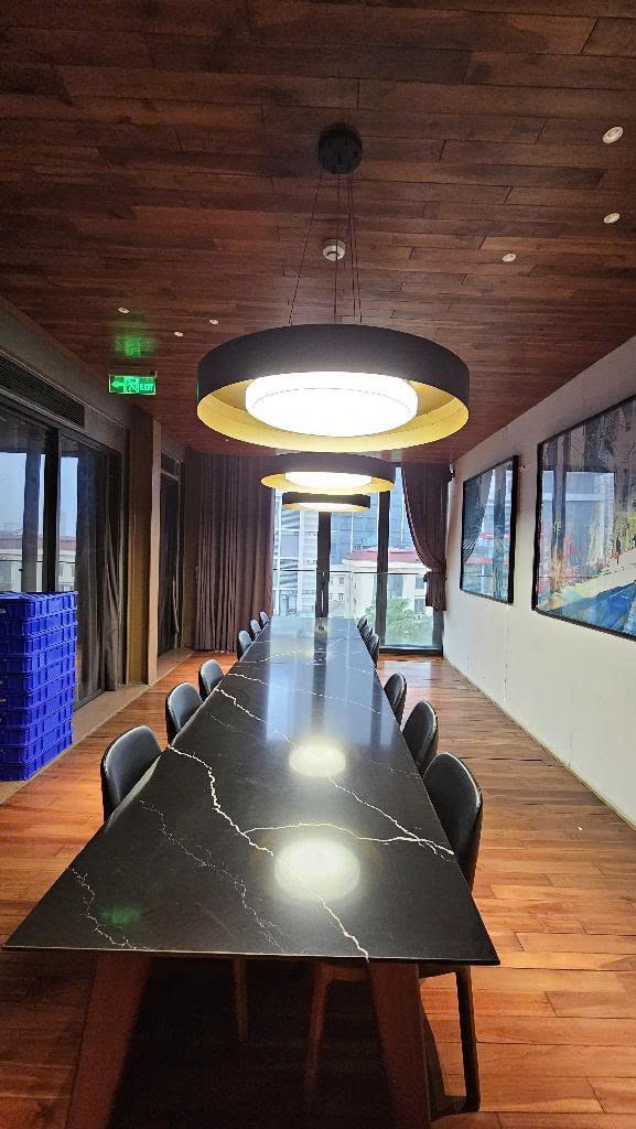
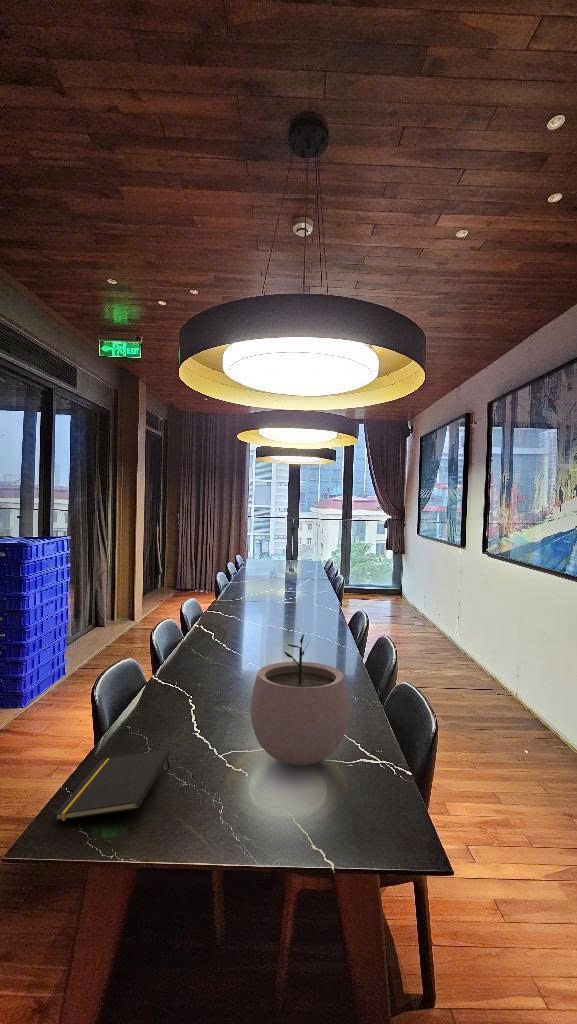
+ notepad [54,748,171,822]
+ plant pot [249,633,350,767]
